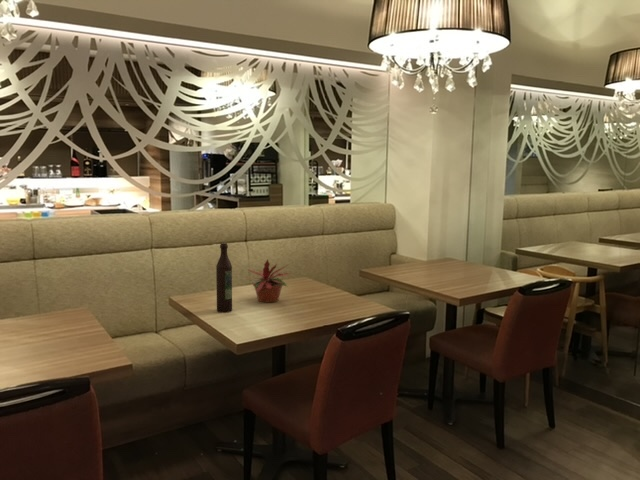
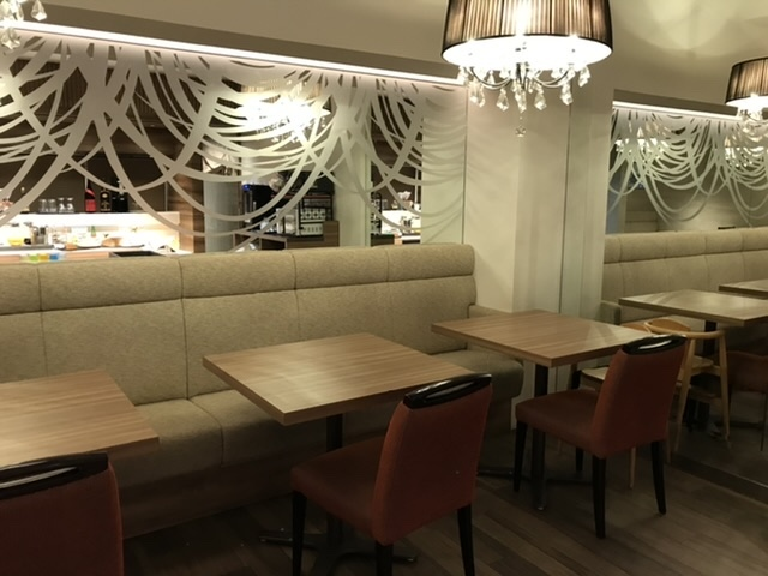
- wine bottle [215,242,233,313]
- potted plant [247,258,291,303]
